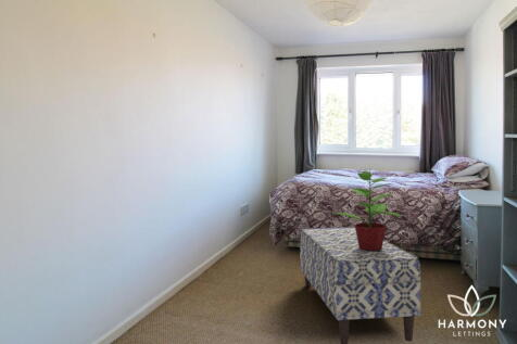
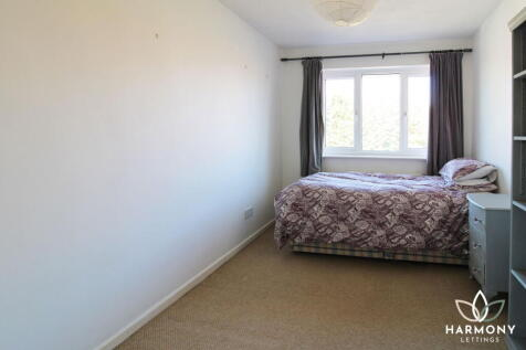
- bench [299,227,421,344]
- potted plant [332,167,402,251]
